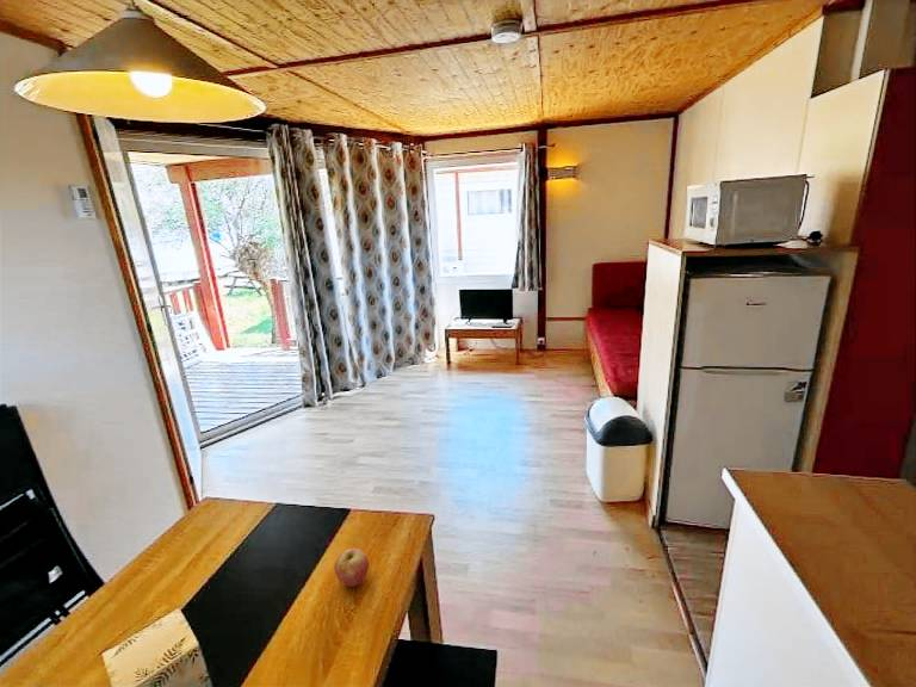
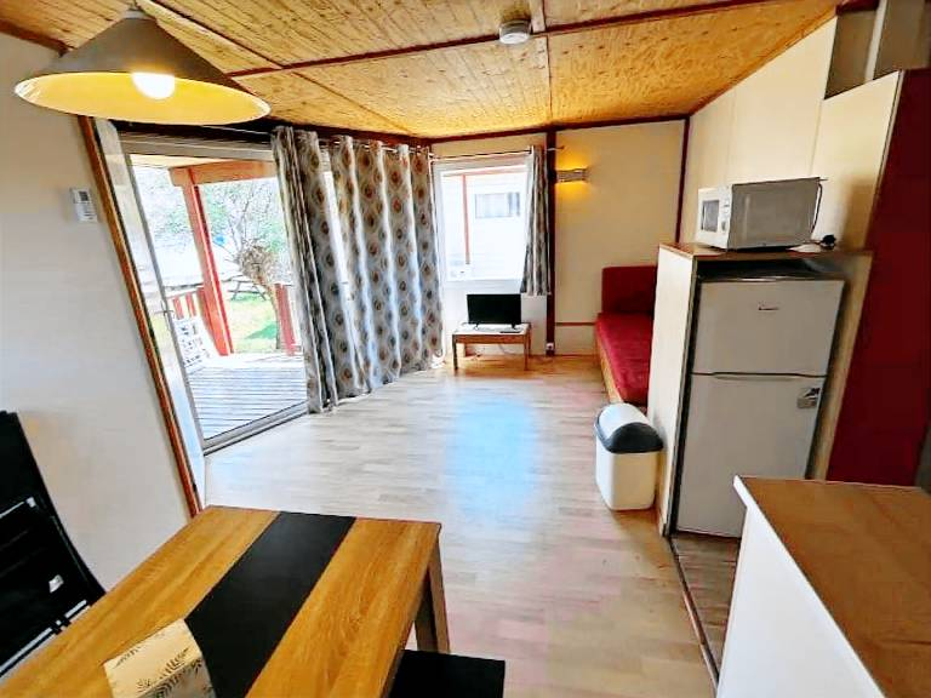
- fruit [333,547,370,588]
